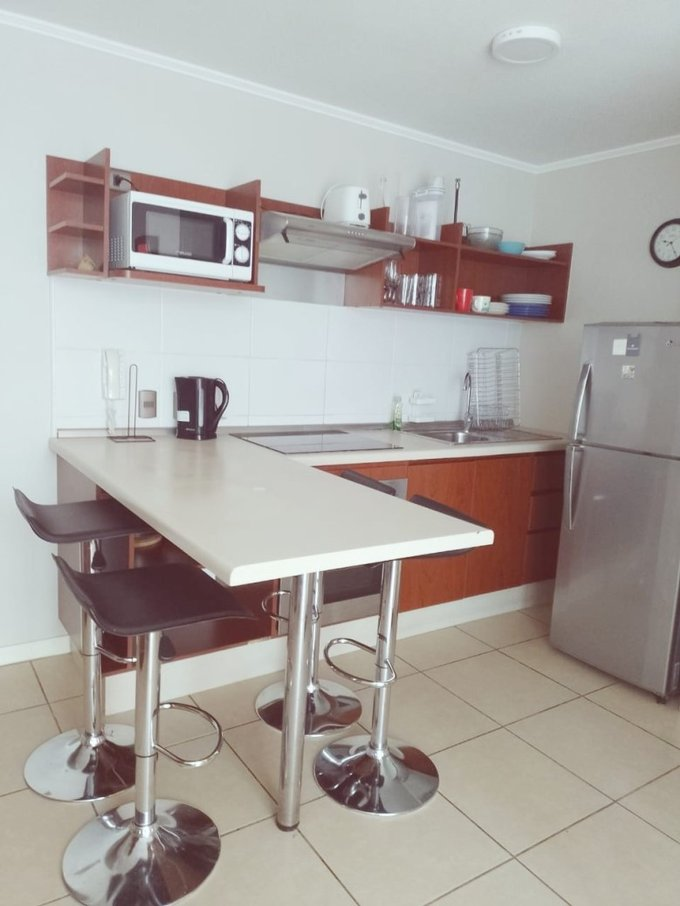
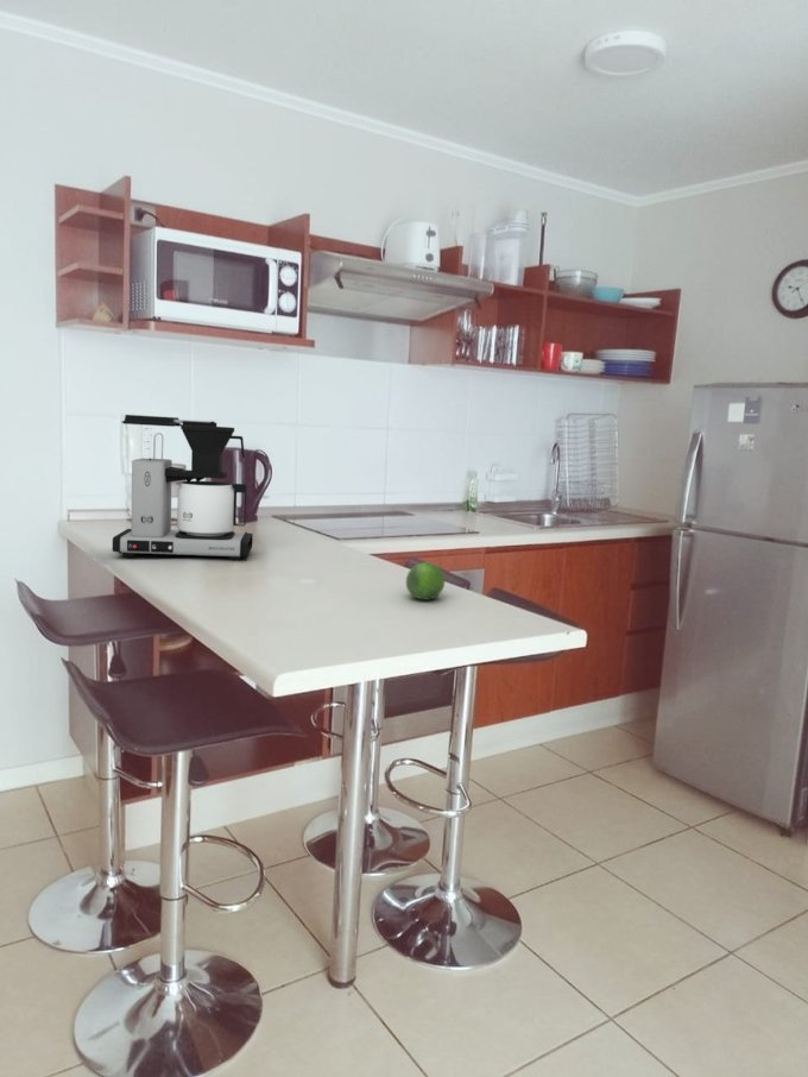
+ fruit [405,561,446,602]
+ coffee maker [112,414,254,562]
